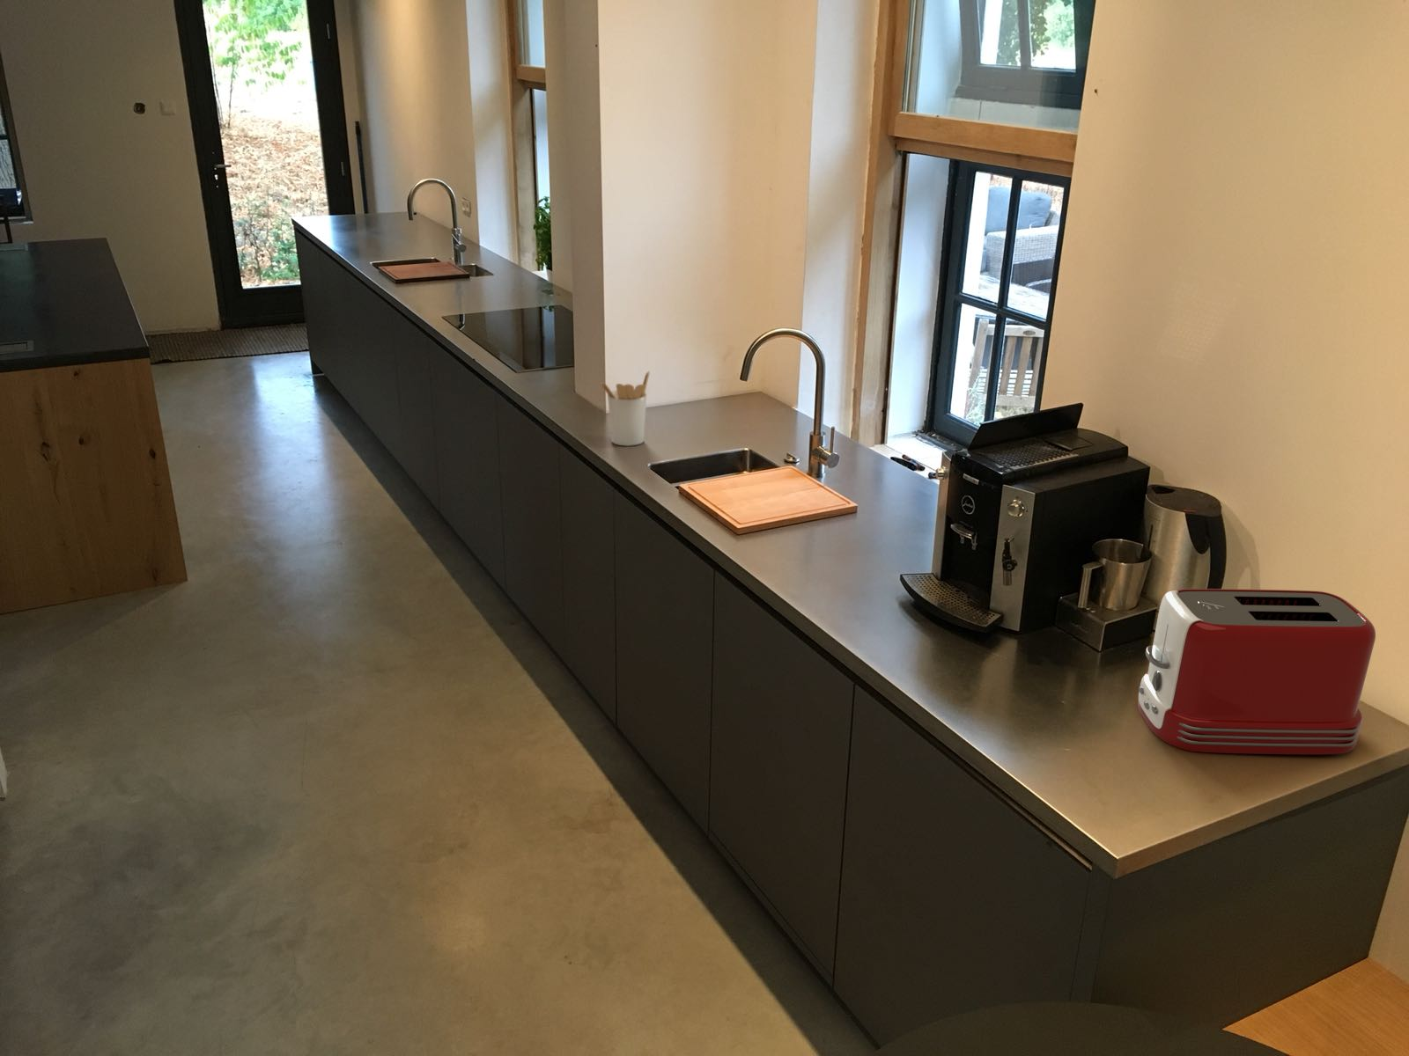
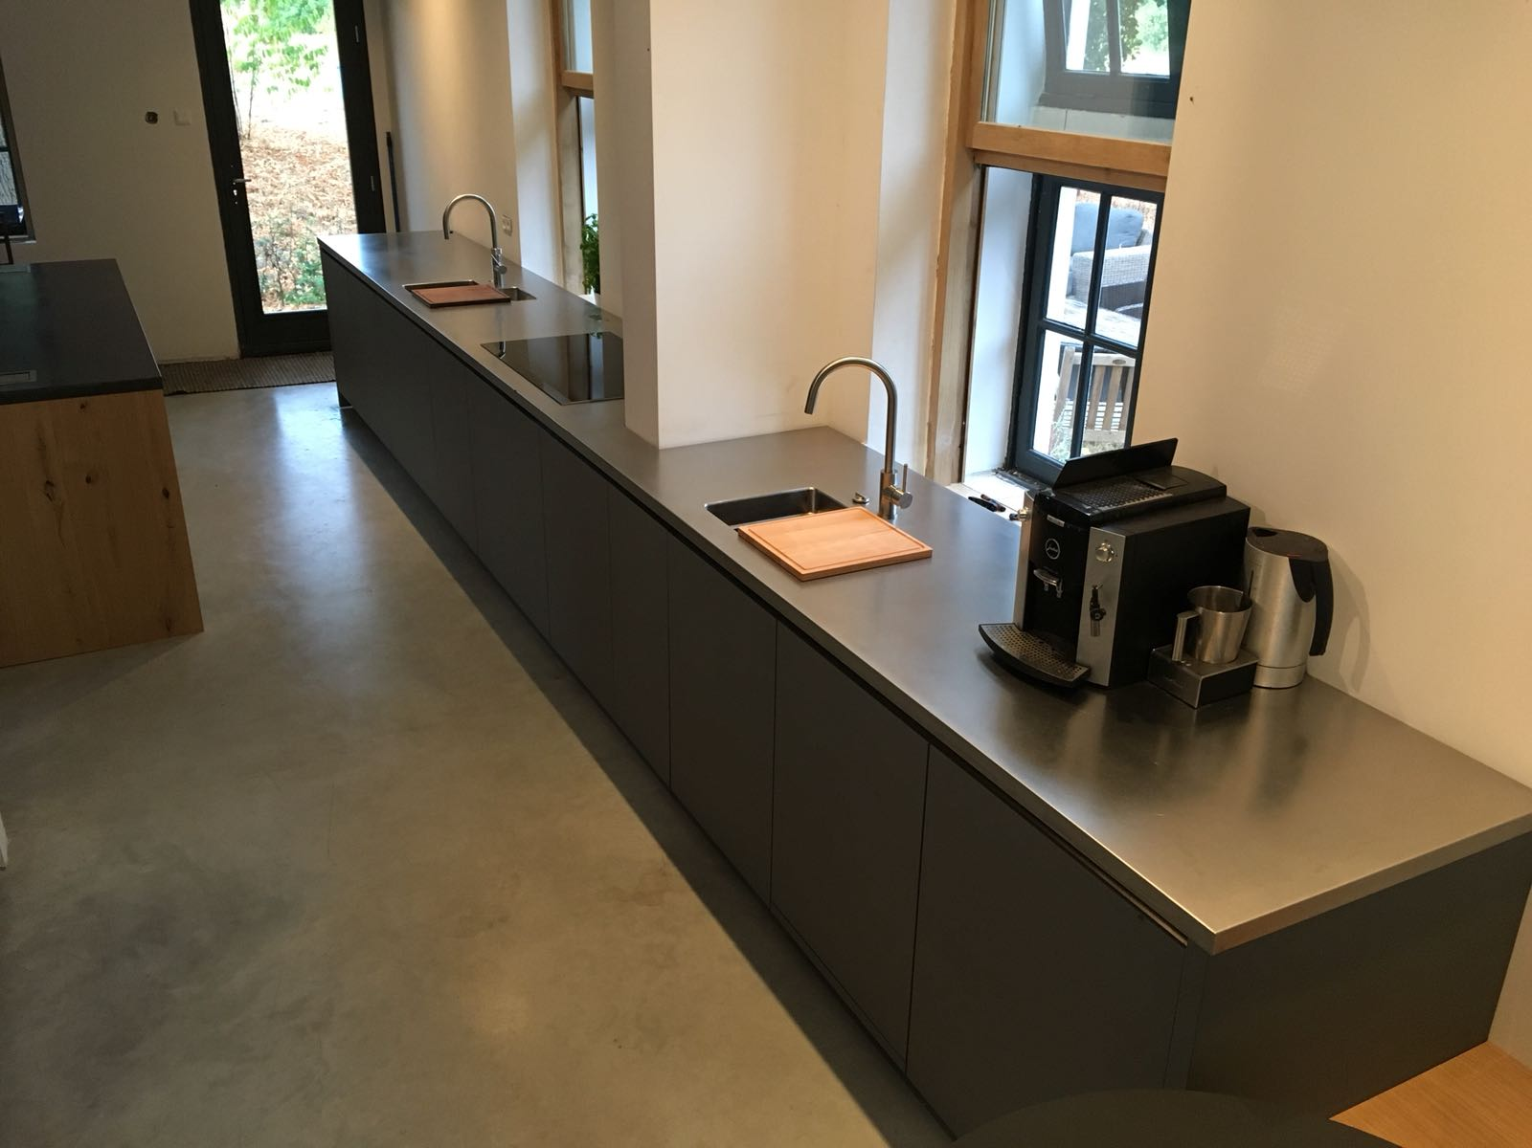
- utensil holder [599,370,651,447]
- toaster [1137,588,1377,755]
